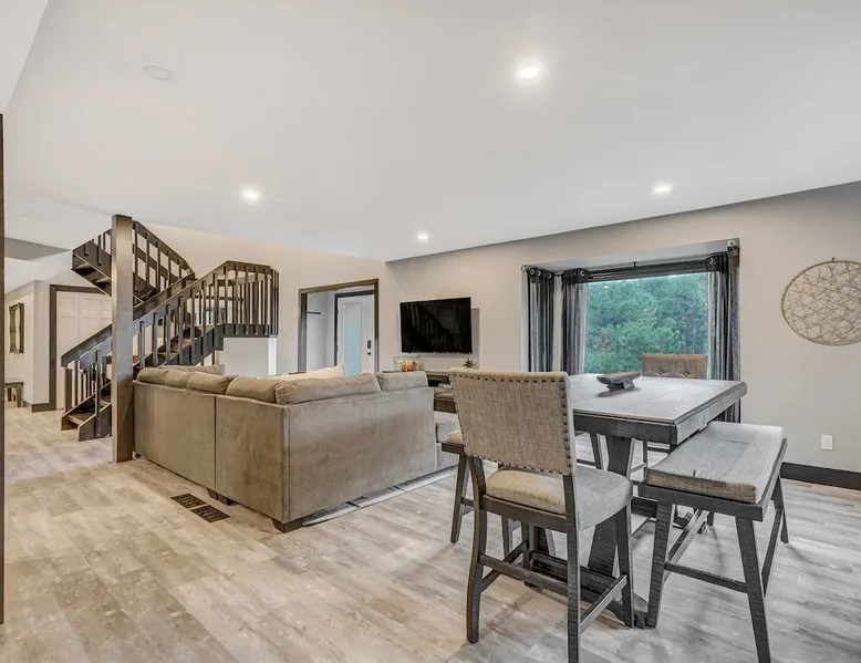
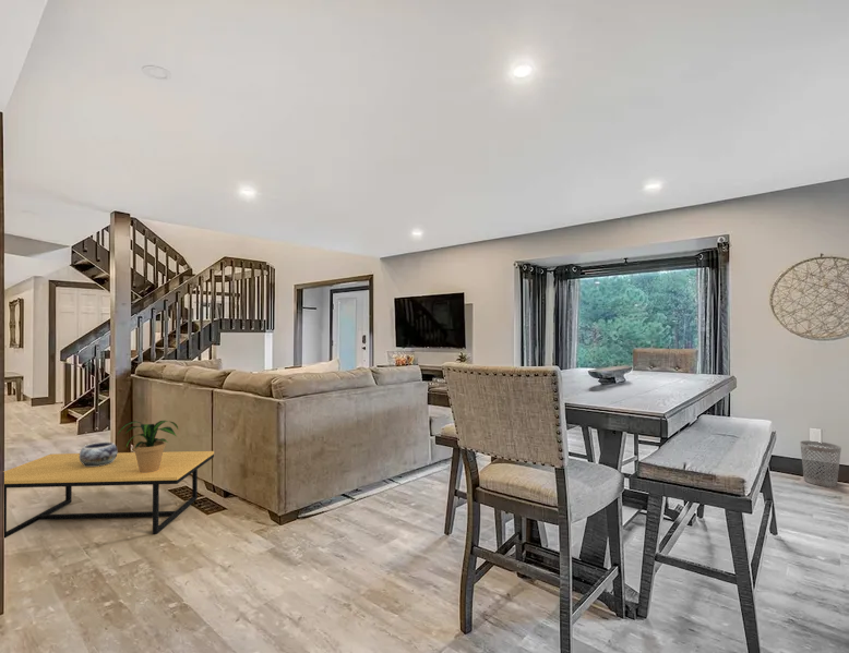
+ wastebasket [799,439,842,487]
+ coffee table [3,450,215,540]
+ decorative bowl [79,440,119,467]
+ potted plant [117,420,179,473]
